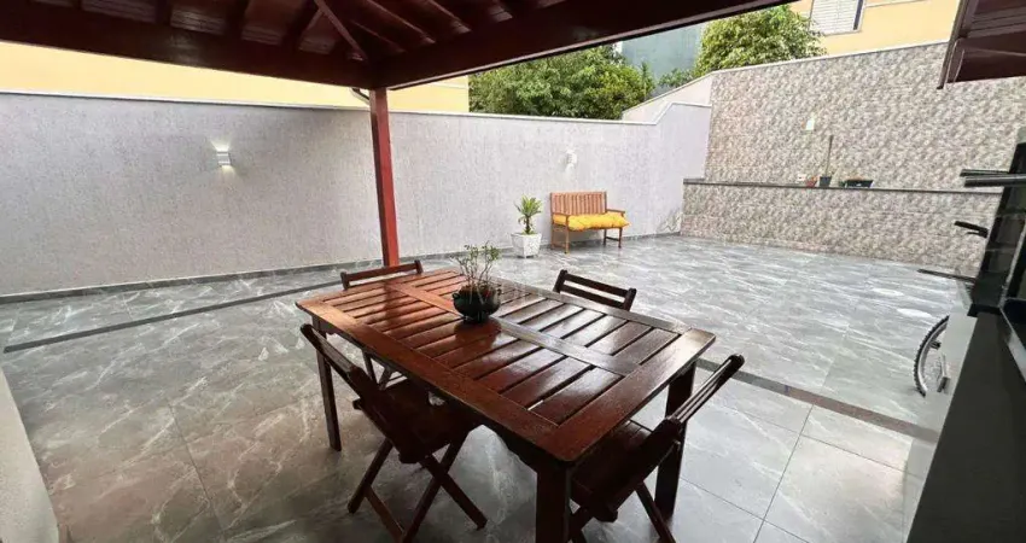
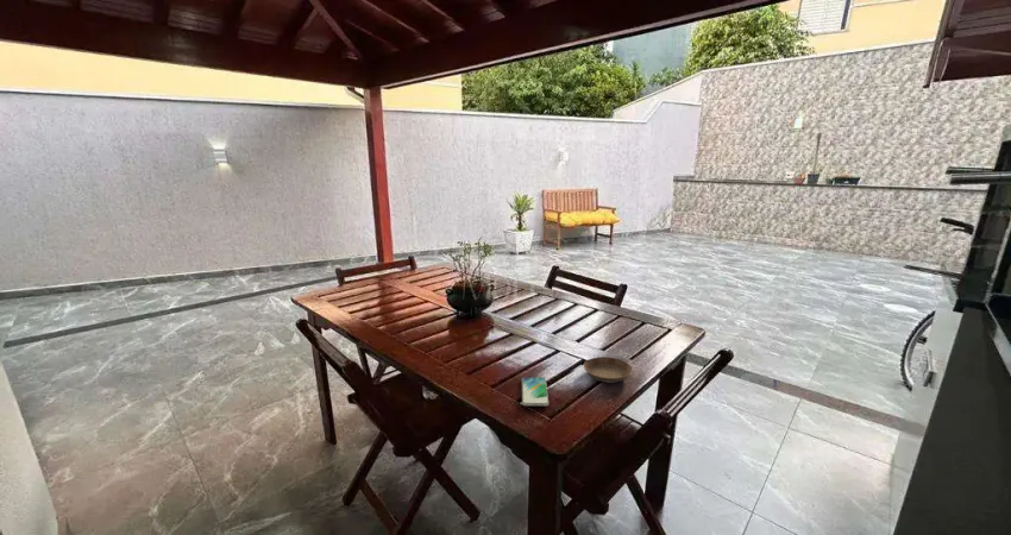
+ smartphone [521,376,550,407]
+ saucer [583,355,634,384]
